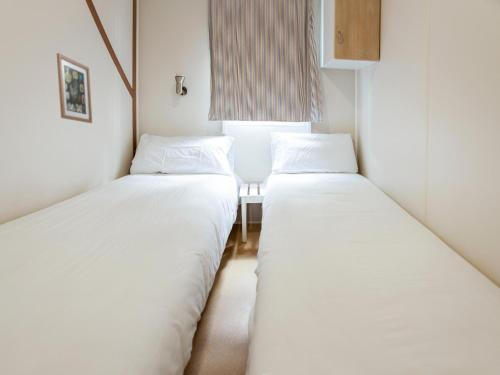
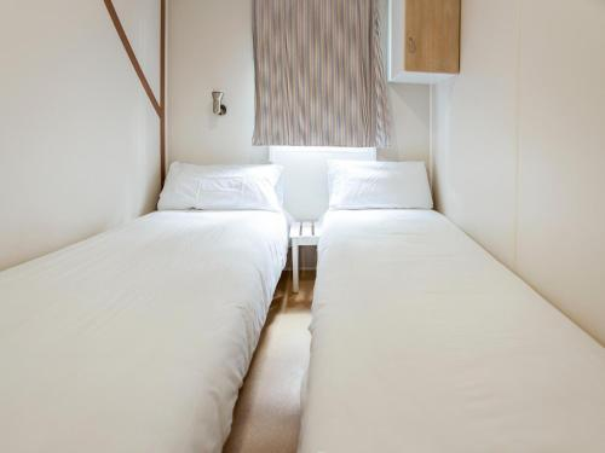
- wall art [56,52,93,124]
